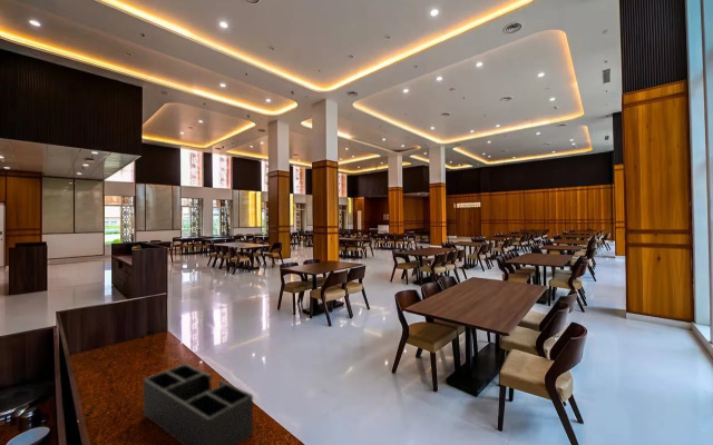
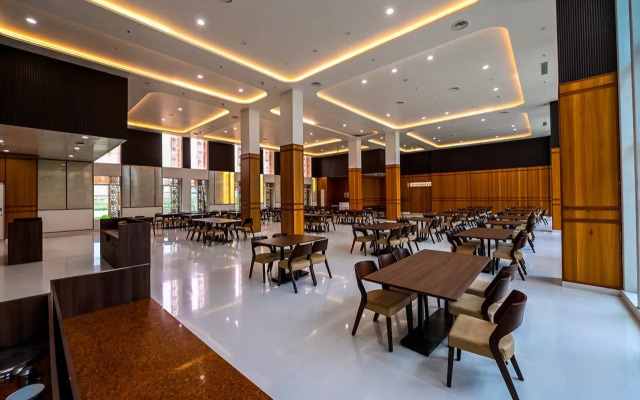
- desk organizer [143,363,254,445]
